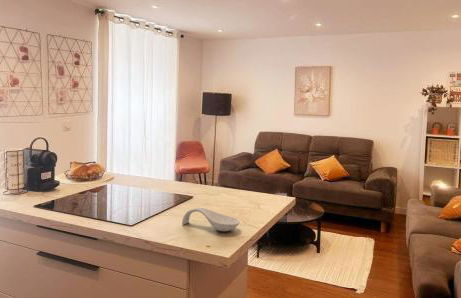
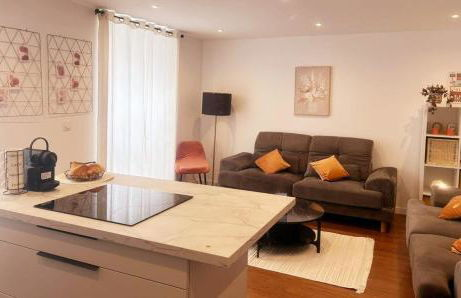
- spoon rest [181,207,241,232]
